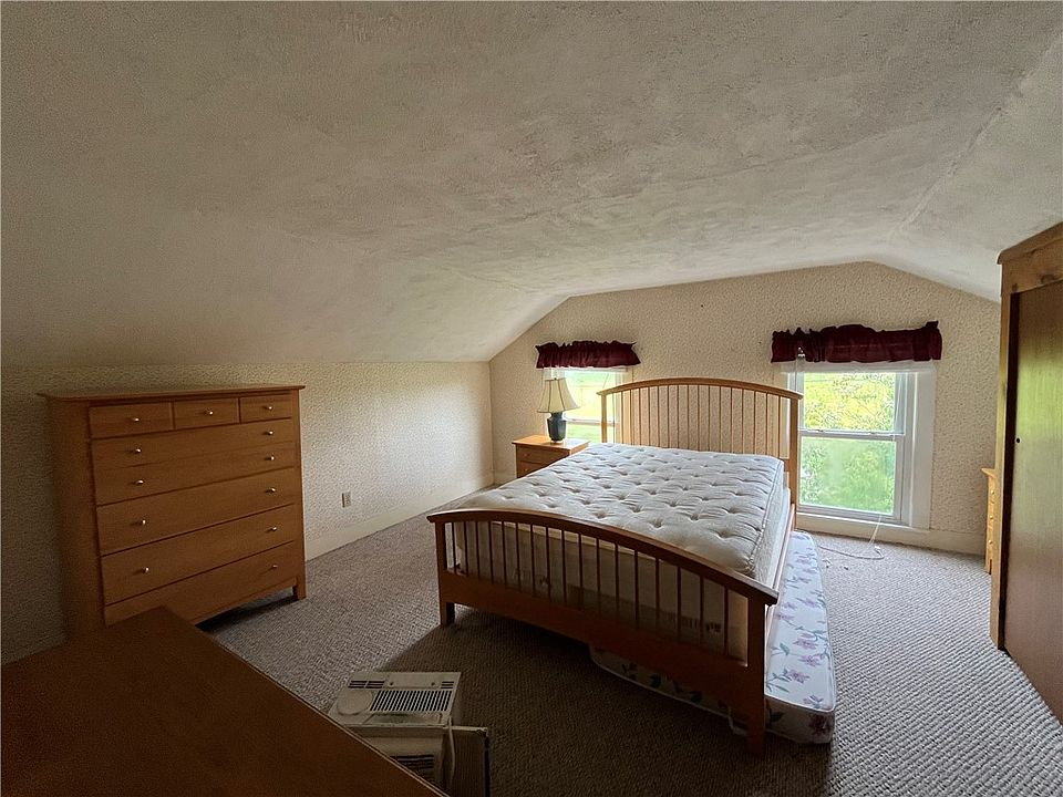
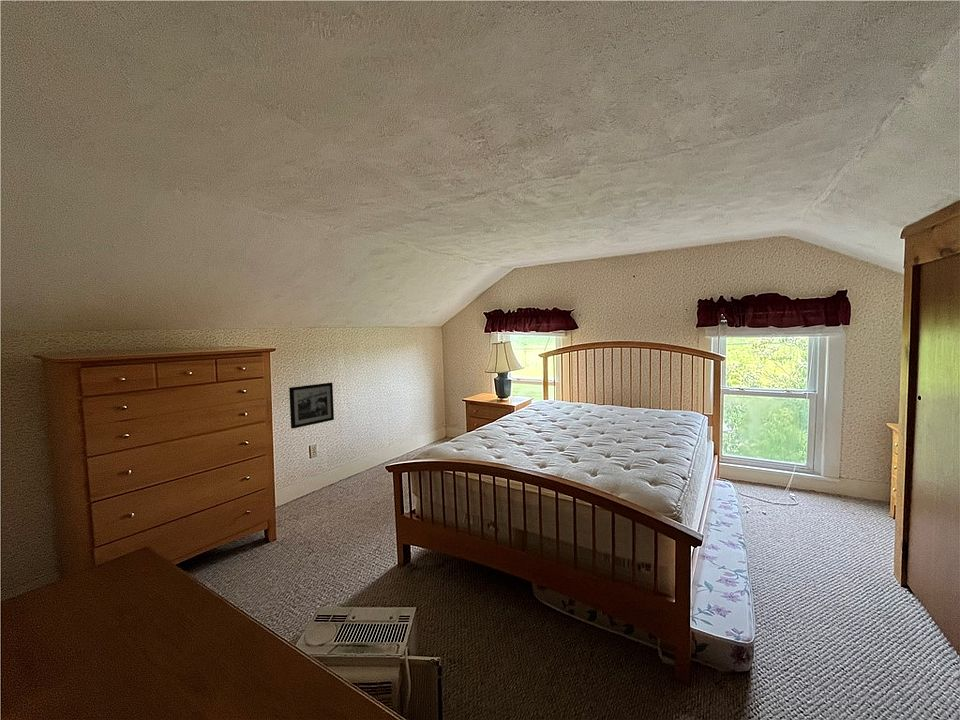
+ picture frame [288,382,335,430]
